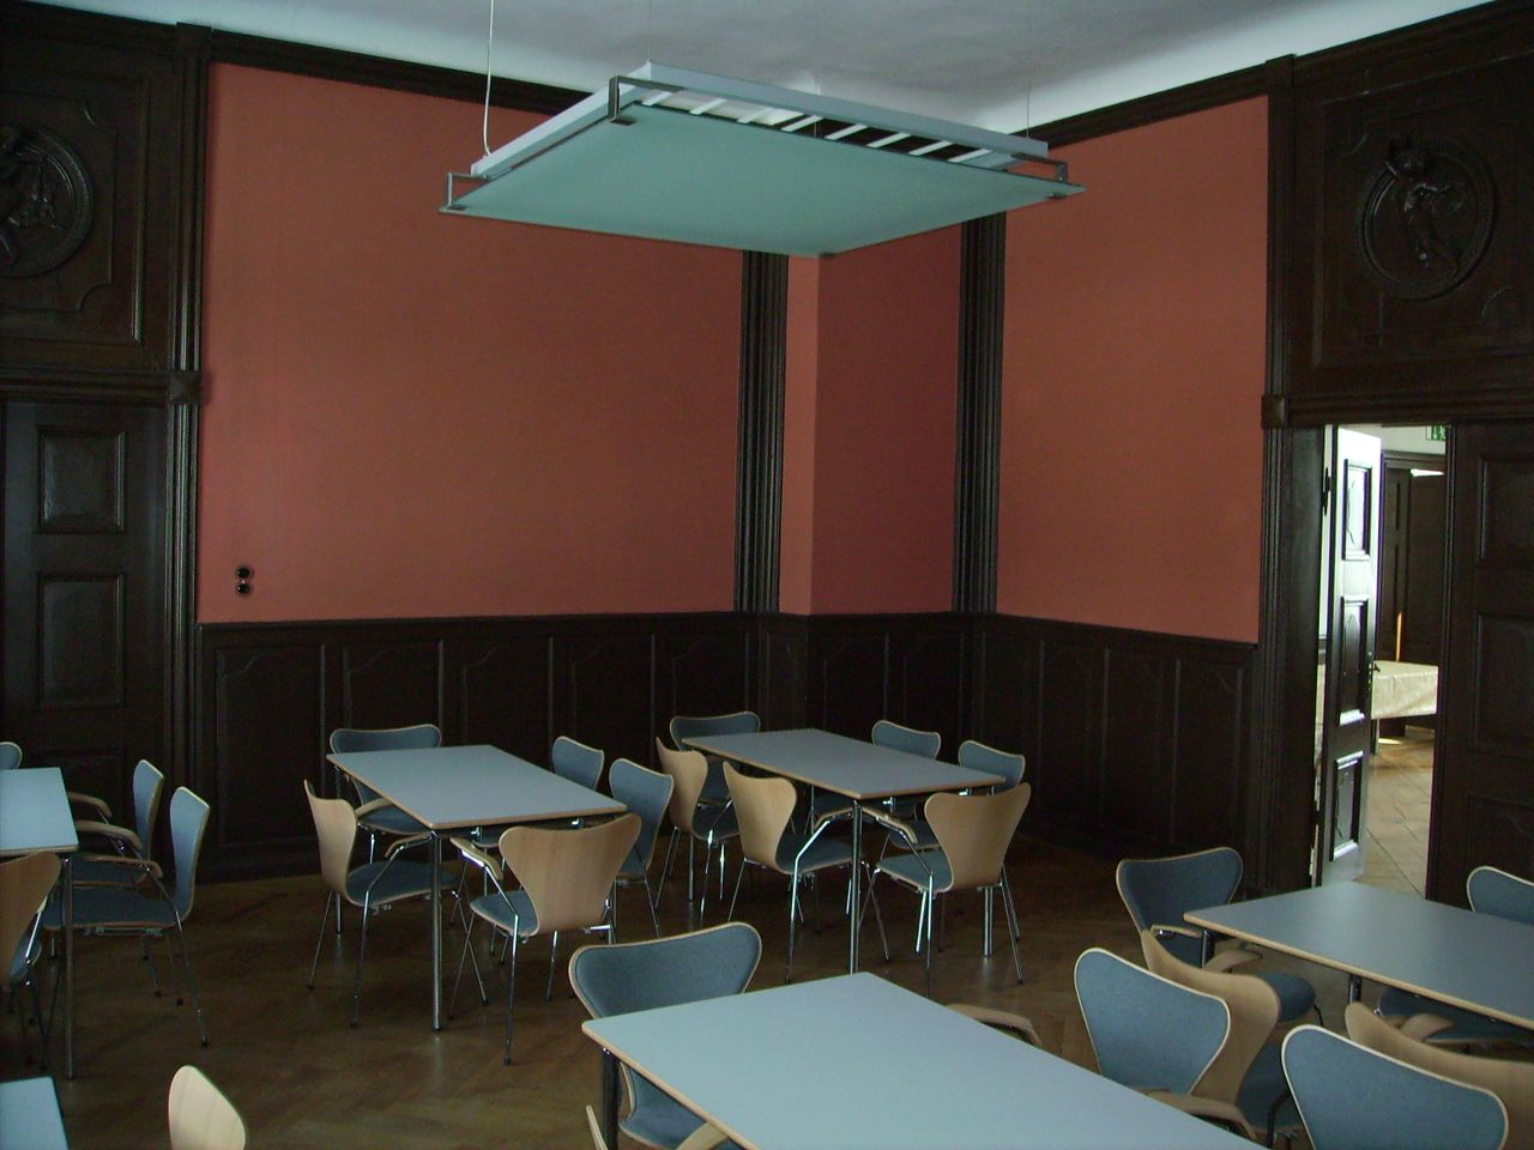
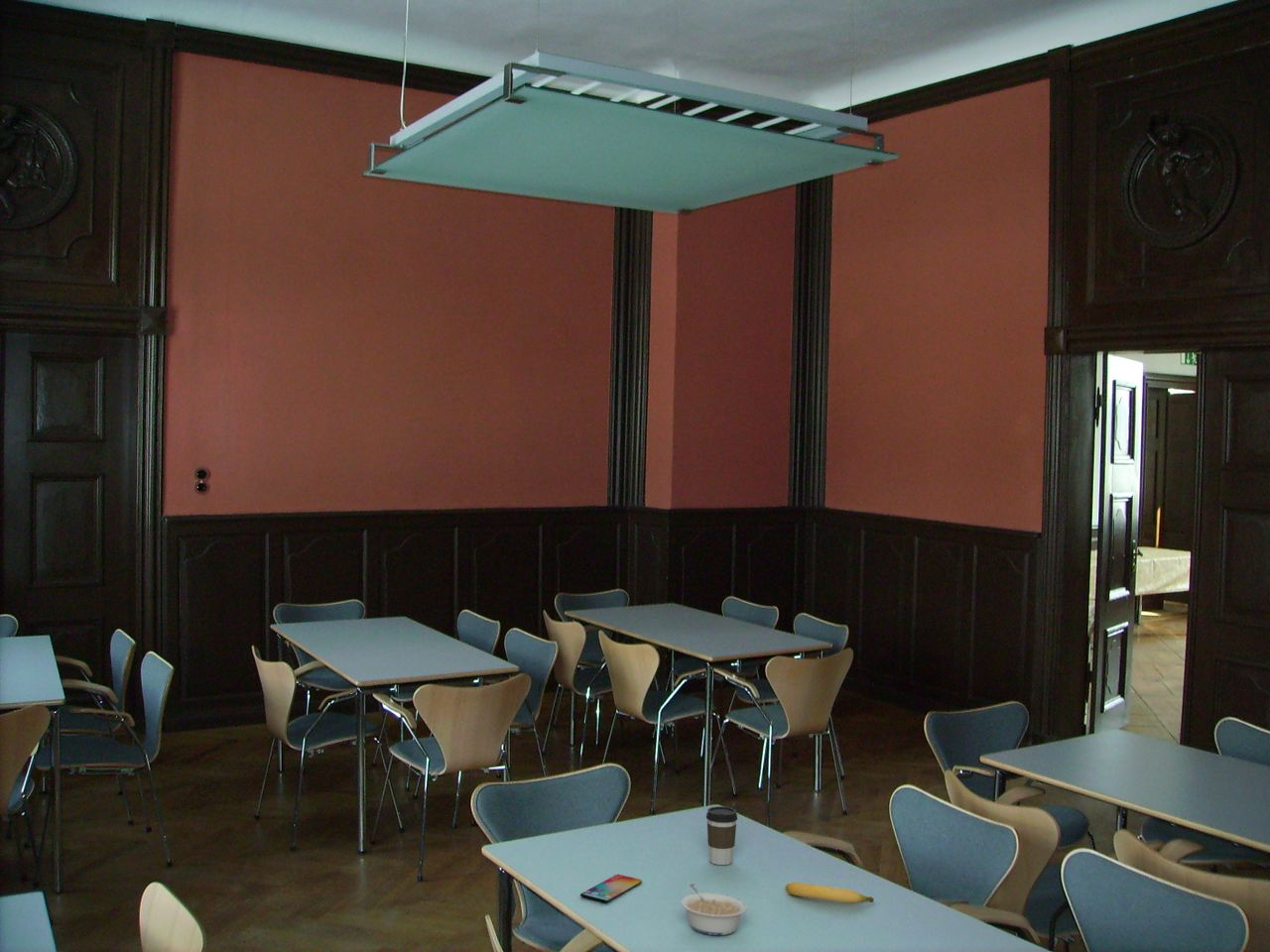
+ coffee cup [705,805,738,866]
+ smartphone [579,874,643,903]
+ banana [785,882,875,904]
+ legume [681,883,748,936]
